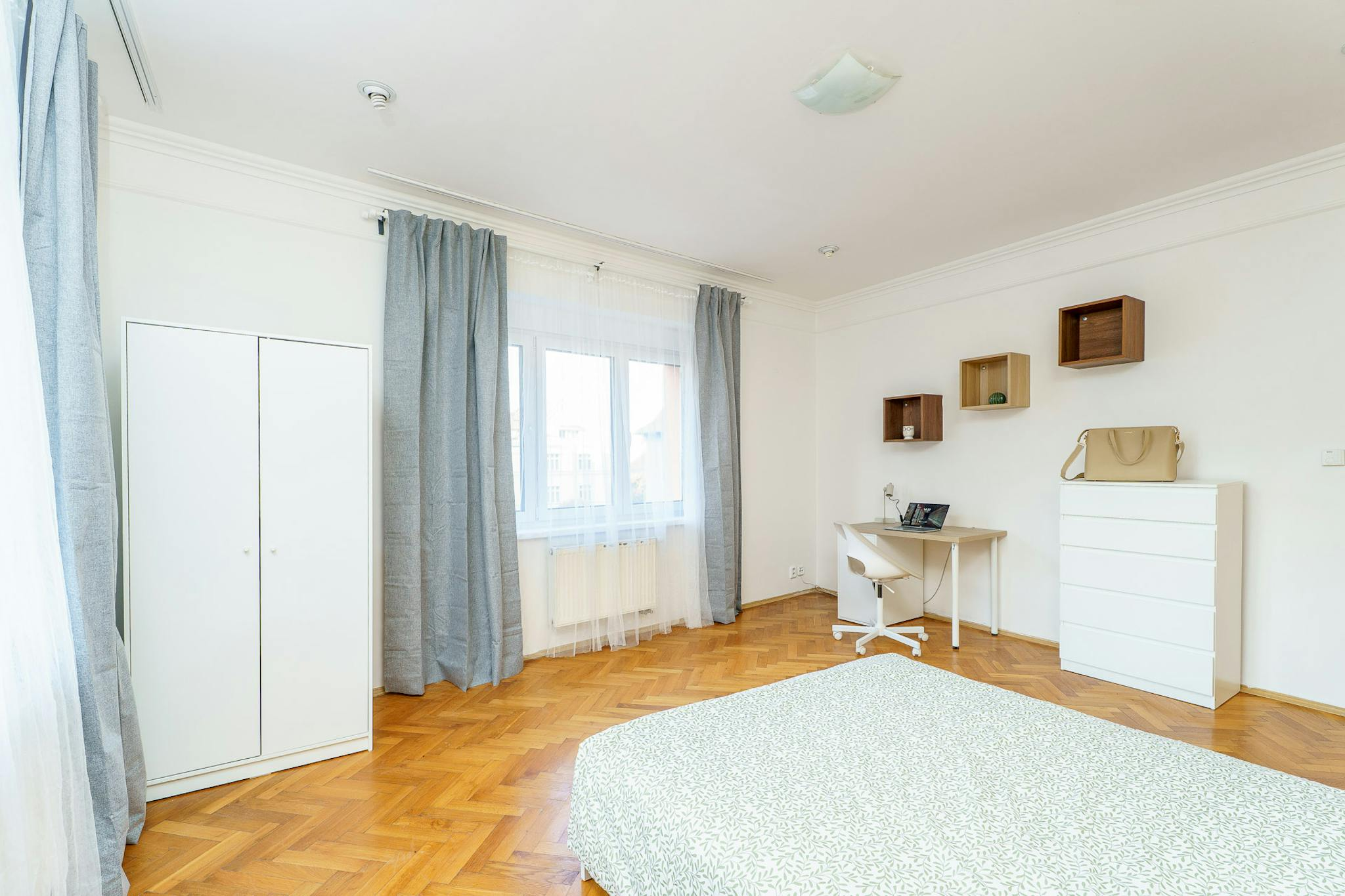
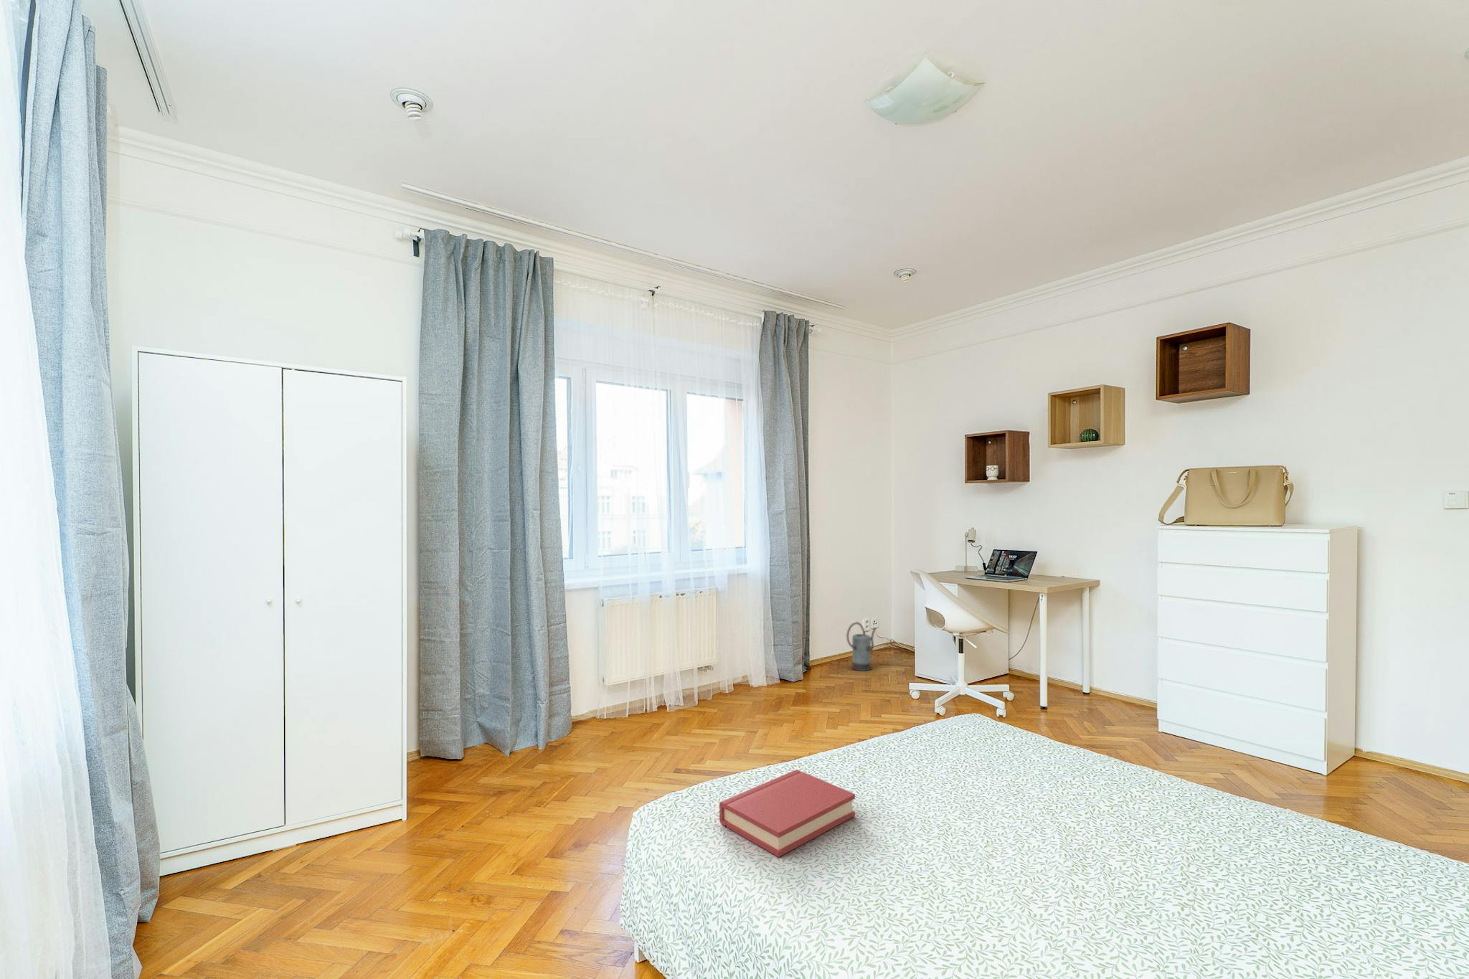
+ watering can [845,621,877,672]
+ hardback book [719,769,855,858]
